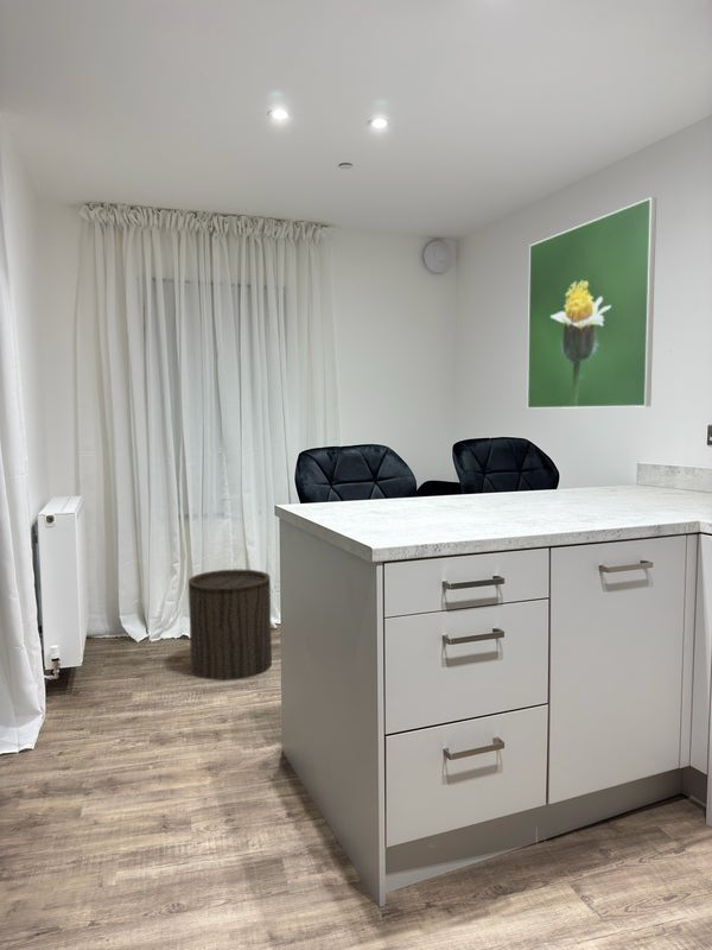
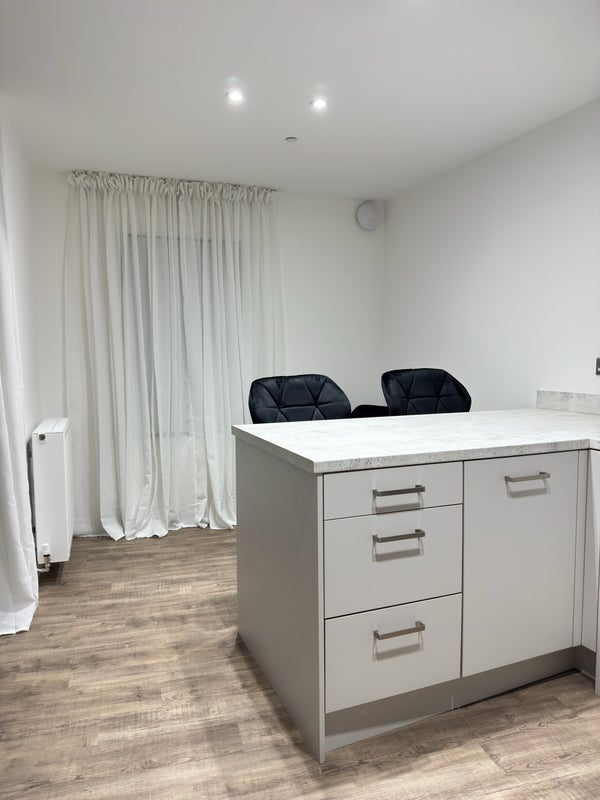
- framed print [527,196,657,410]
- stool [187,569,273,682]
